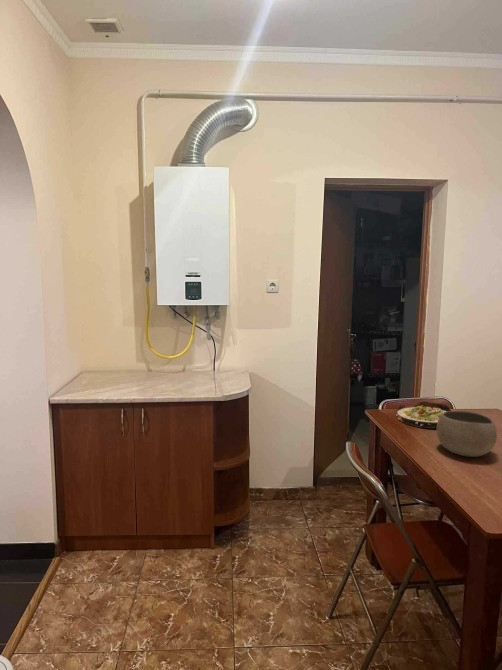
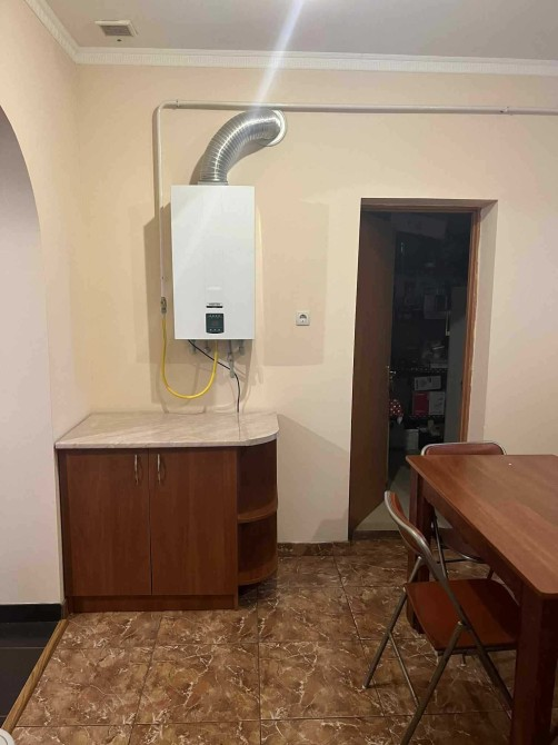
- bowl [436,410,498,458]
- salad plate [395,400,452,429]
